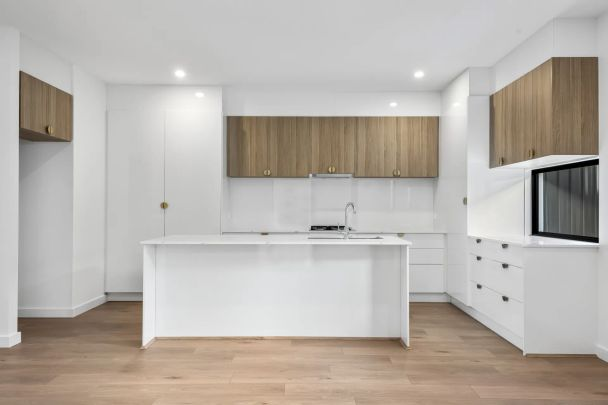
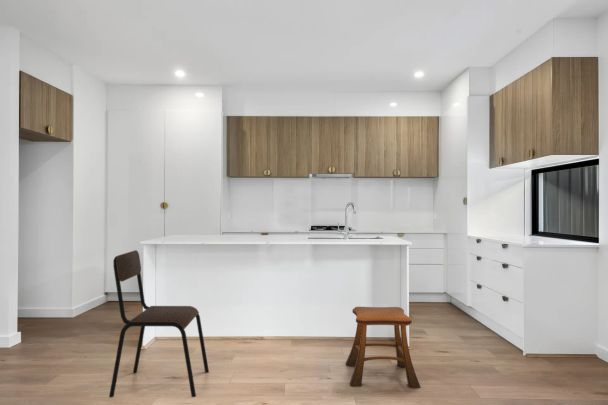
+ chair [108,249,210,398]
+ stool [345,306,422,389]
